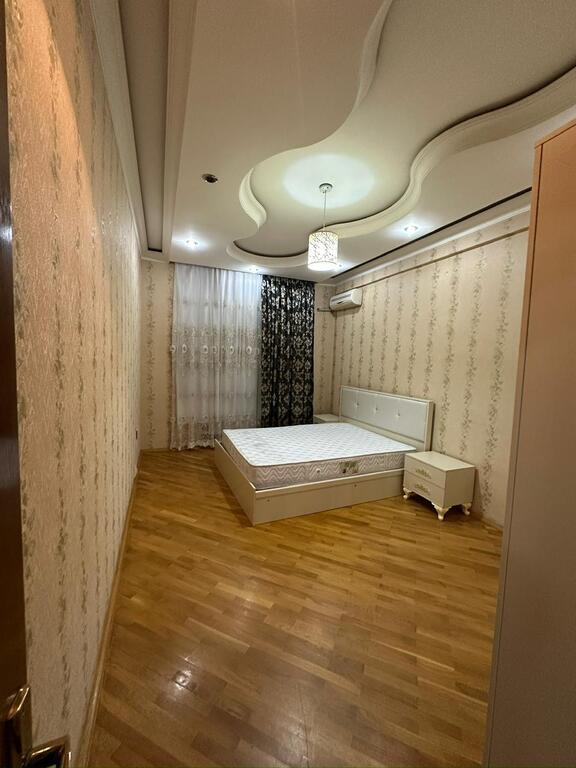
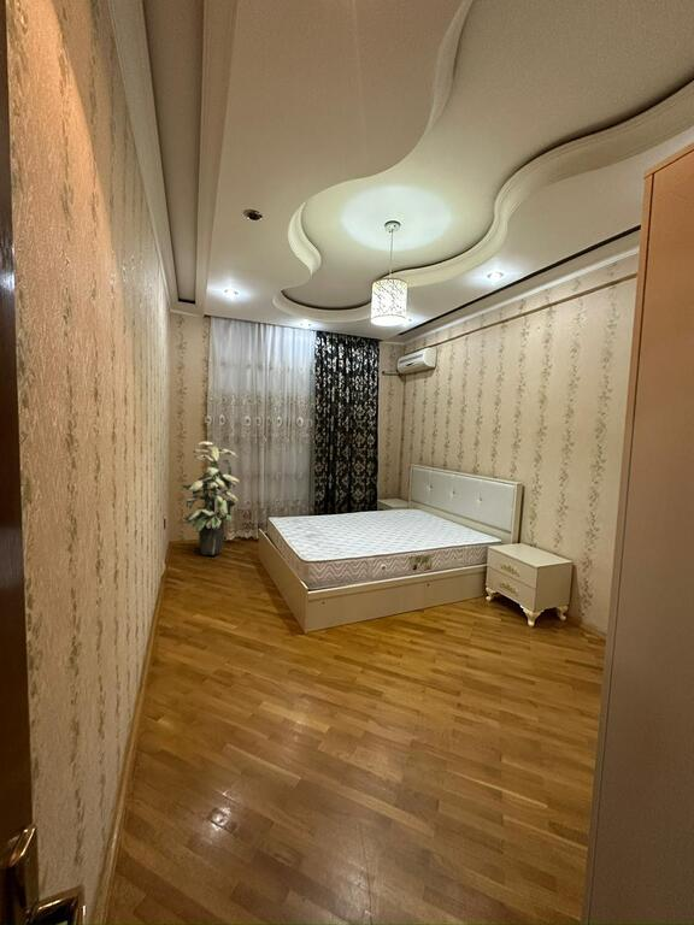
+ indoor plant [180,441,240,556]
